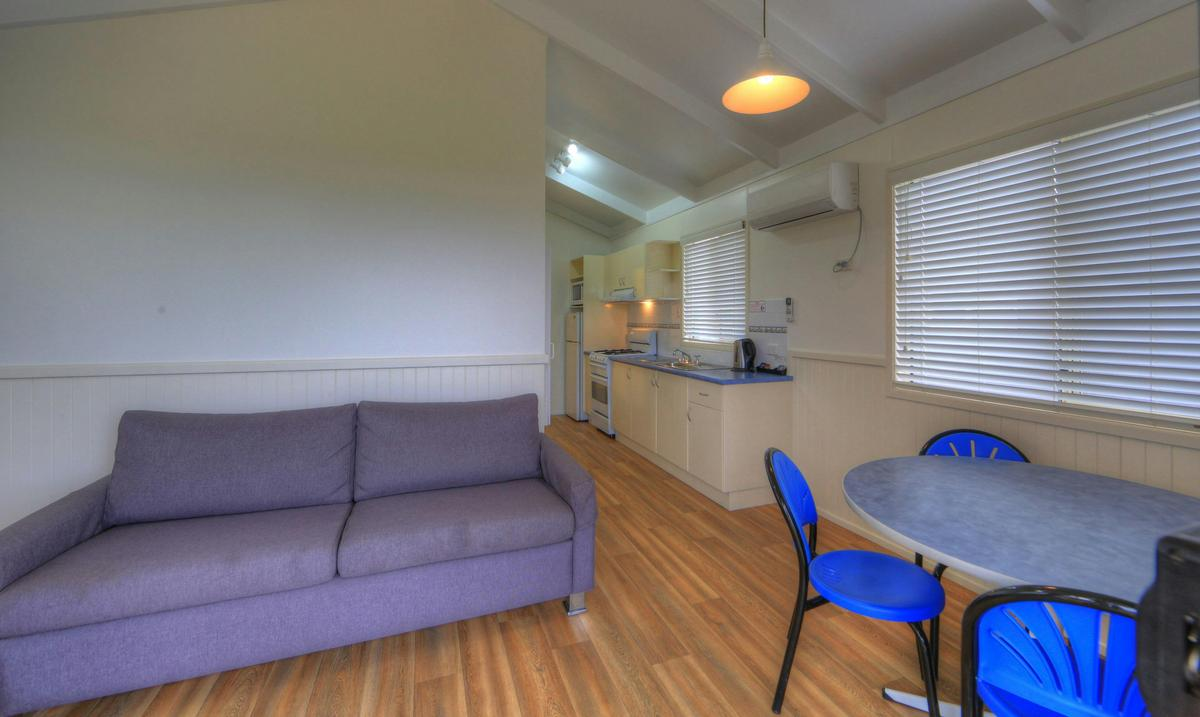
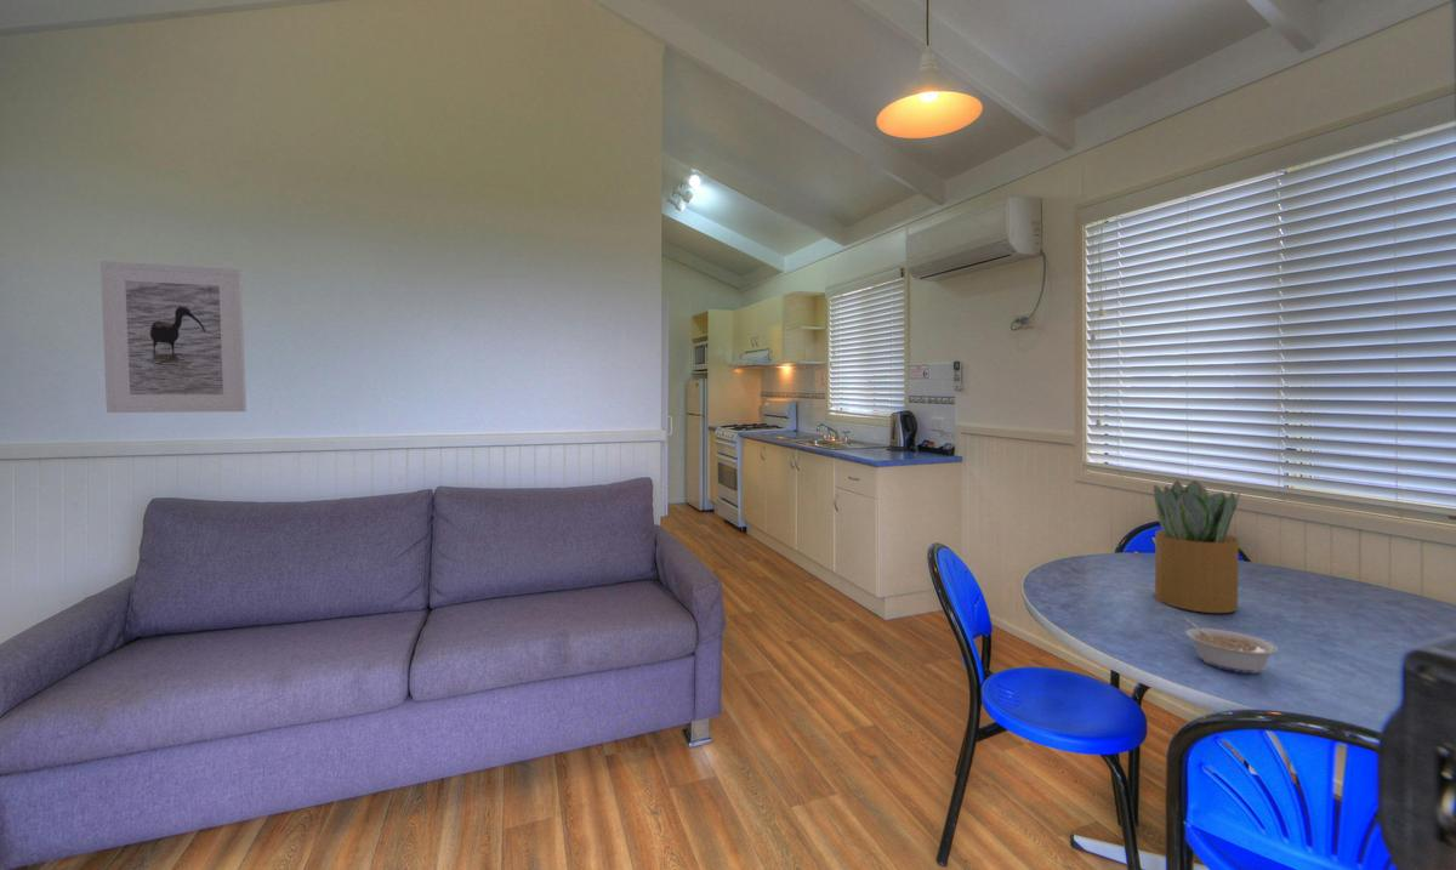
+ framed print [99,260,248,414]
+ legume [1181,618,1280,675]
+ potted plant [1153,479,1241,614]
